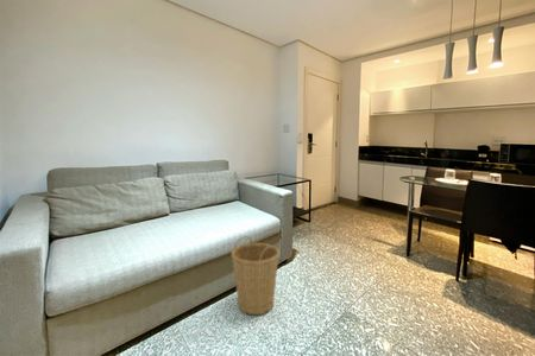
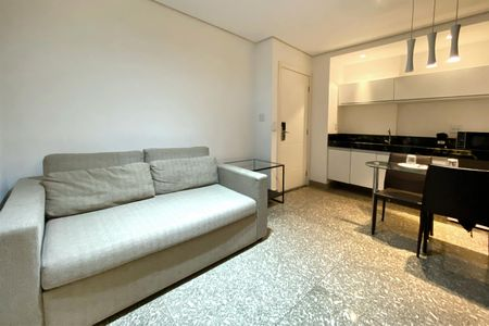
- basket [231,235,281,316]
